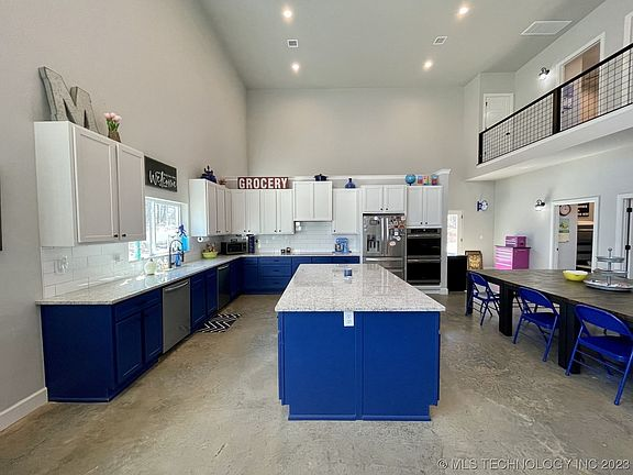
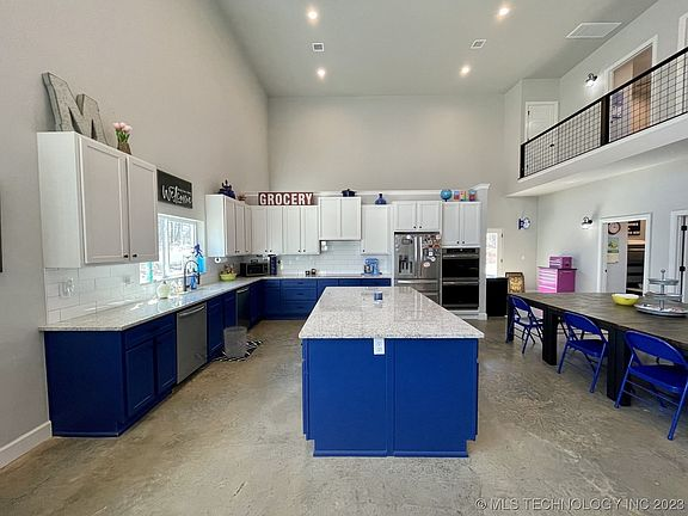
+ waste bin [222,325,248,358]
